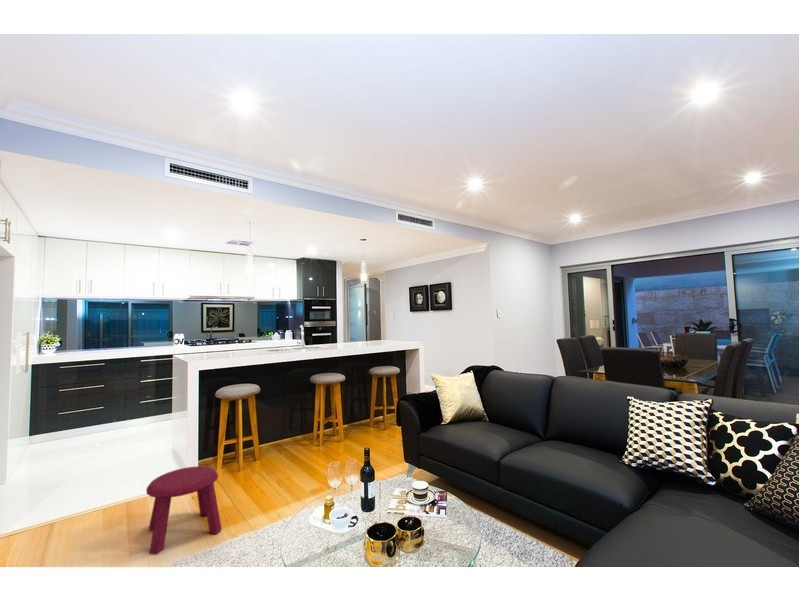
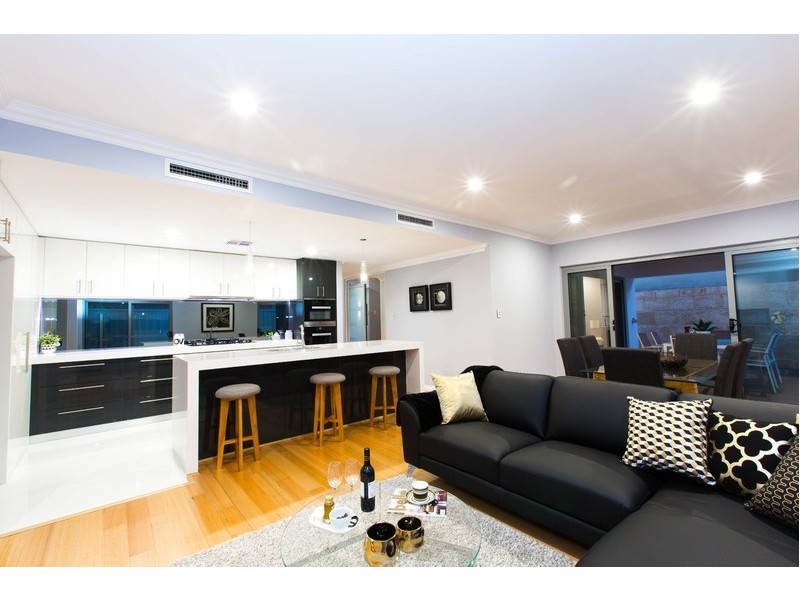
- stool [145,465,223,556]
